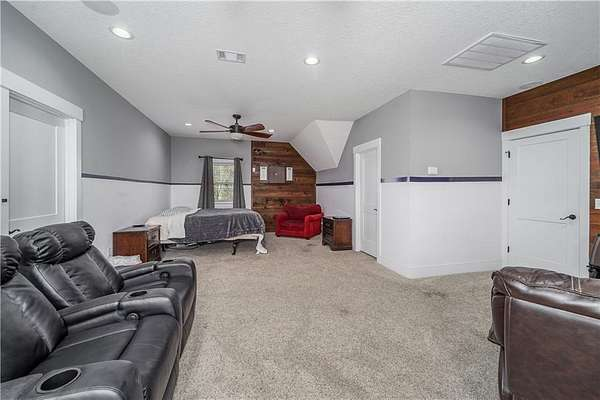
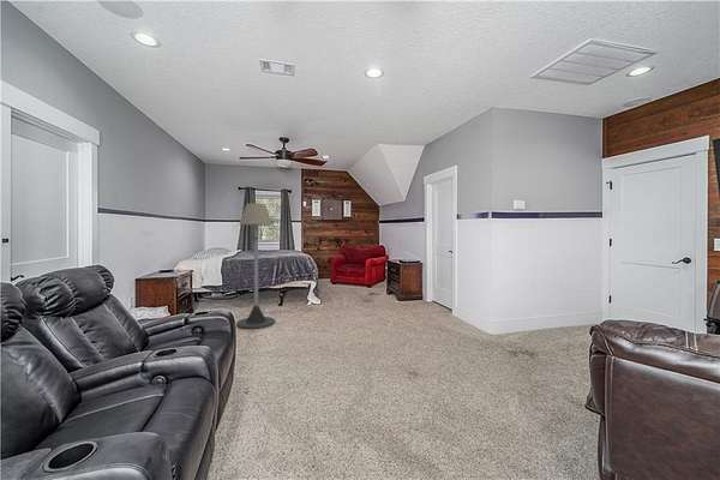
+ floor lamp [235,202,276,330]
